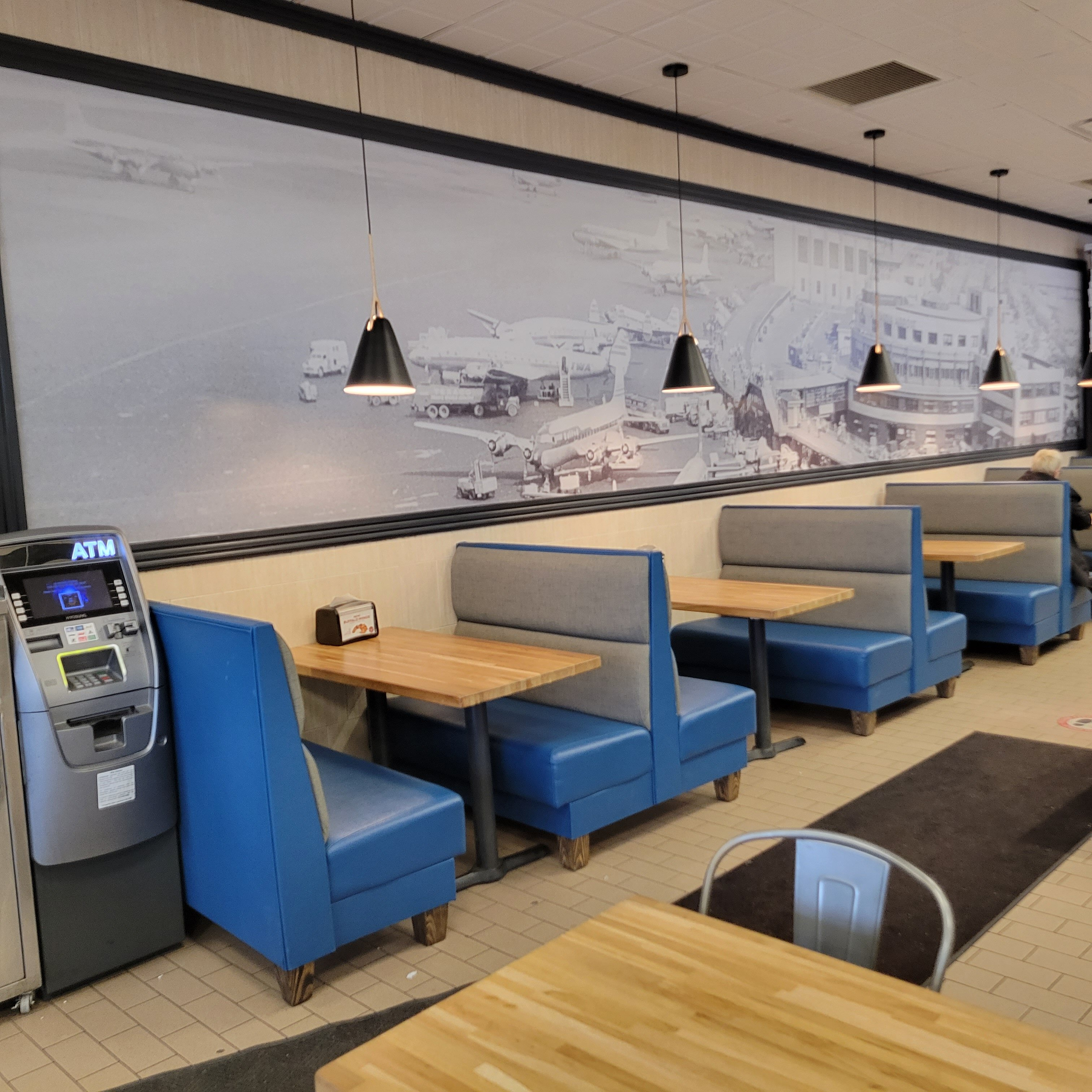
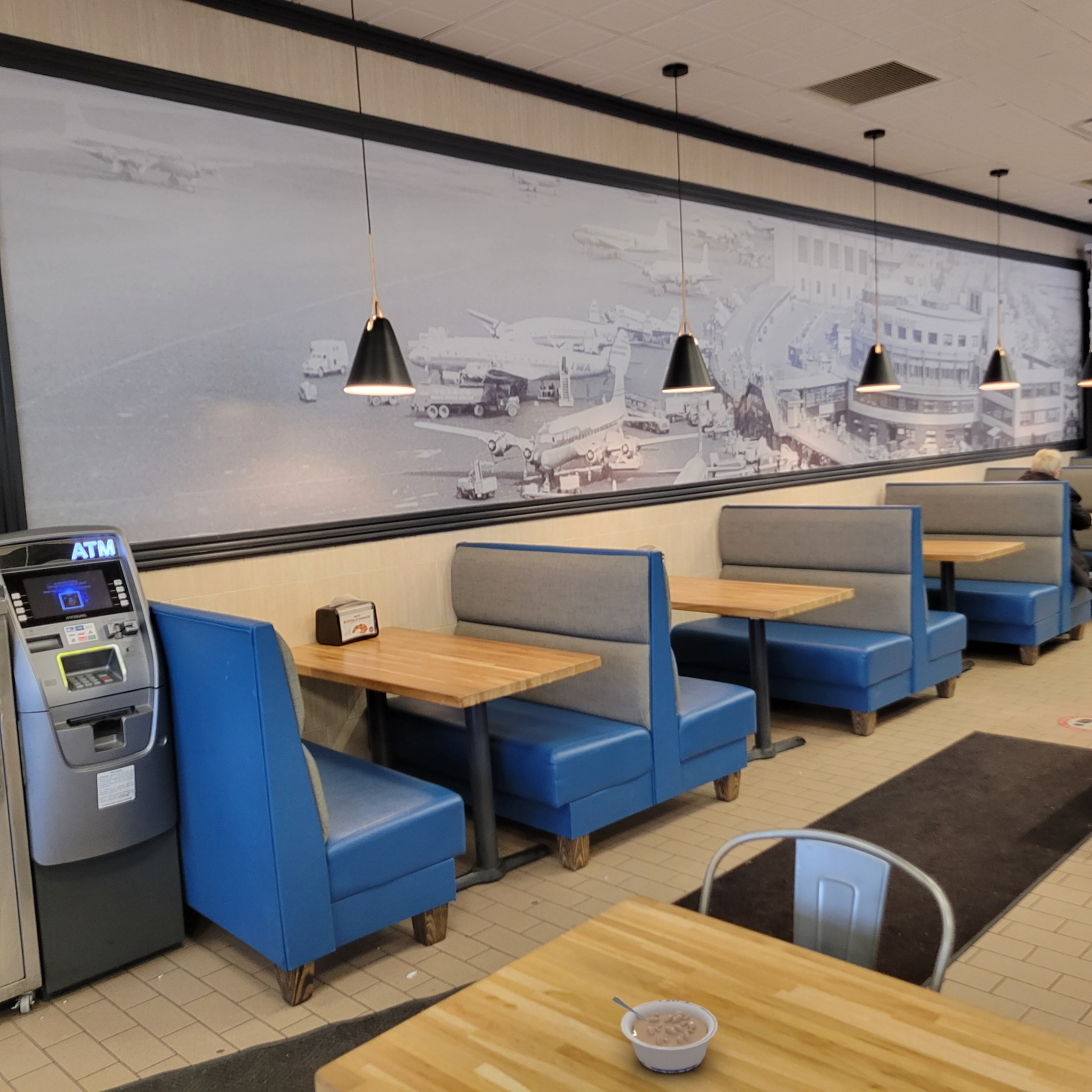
+ legume [612,996,718,1074]
